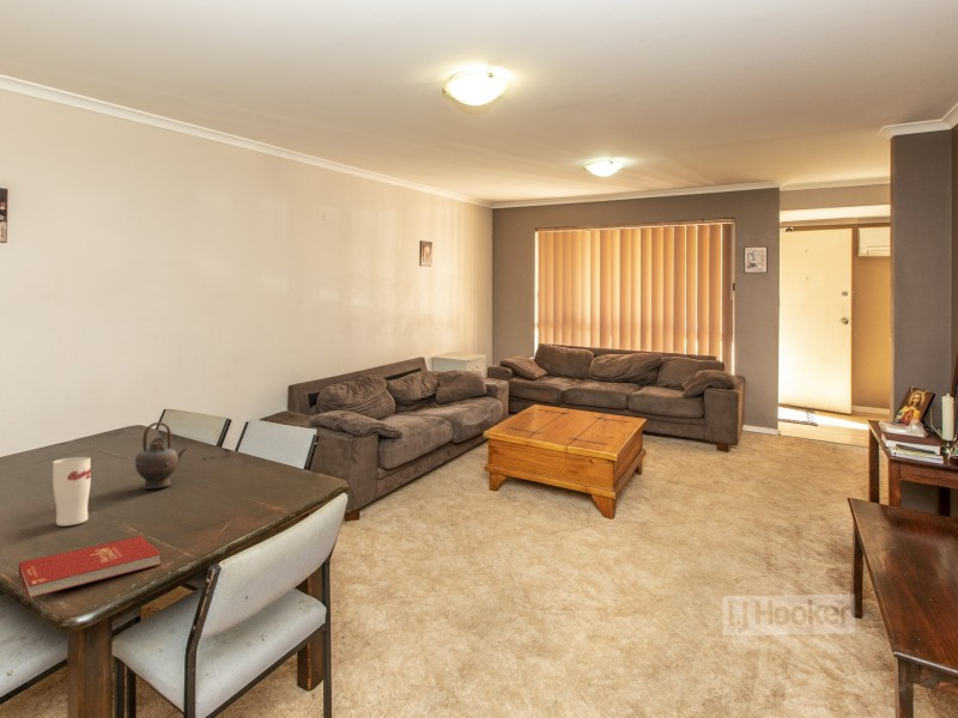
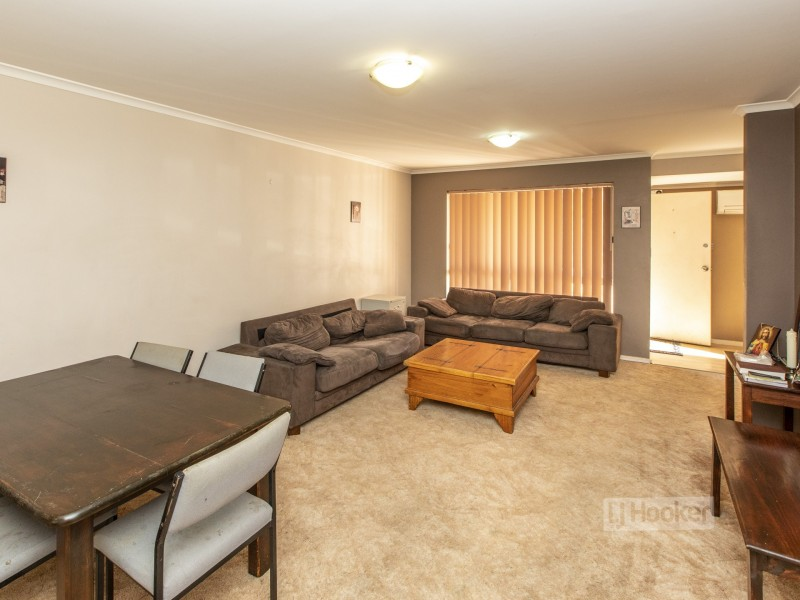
- book [18,535,162,600]
- teapot [134,421,189,489]
- cup [51,456,92,527]
